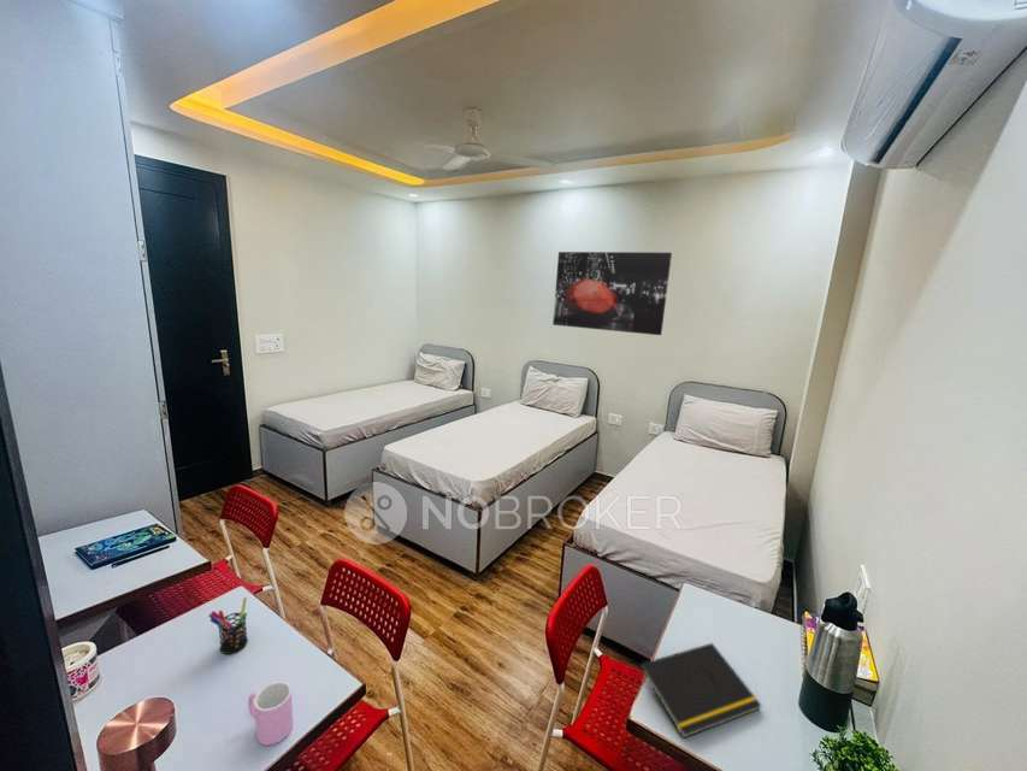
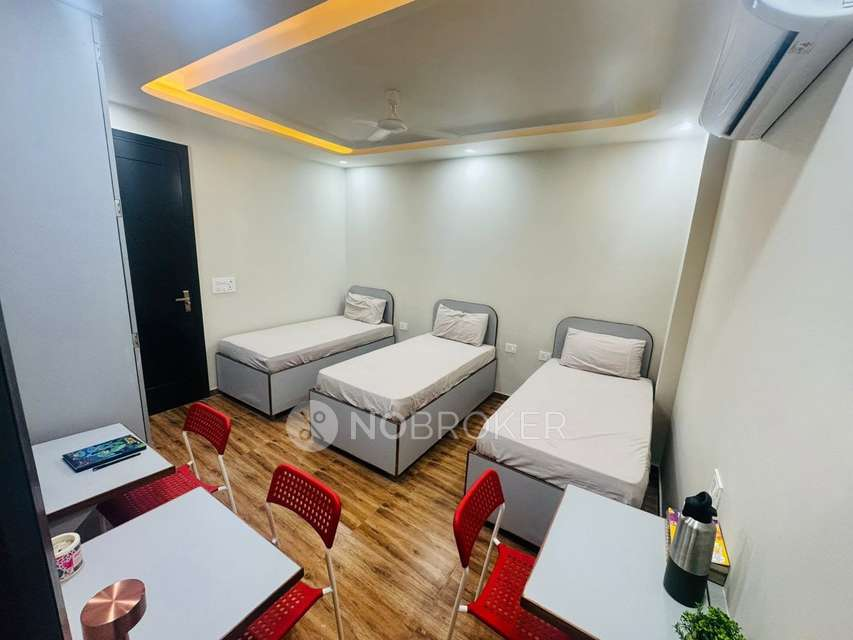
- notepad [636,642,763,740]
- cup [247,681,294,746]
- pen holder [207,596,249,655]
- wall art [551,251,673,336]
